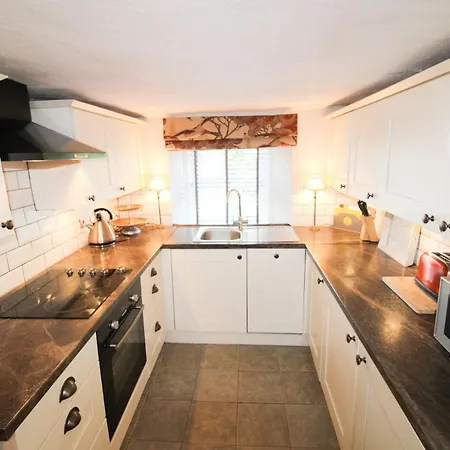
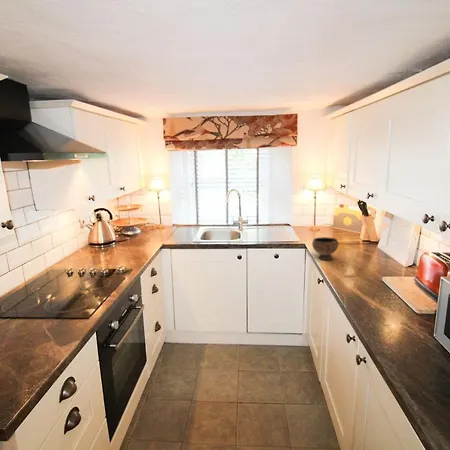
+ bowl [311,236,339,261]
